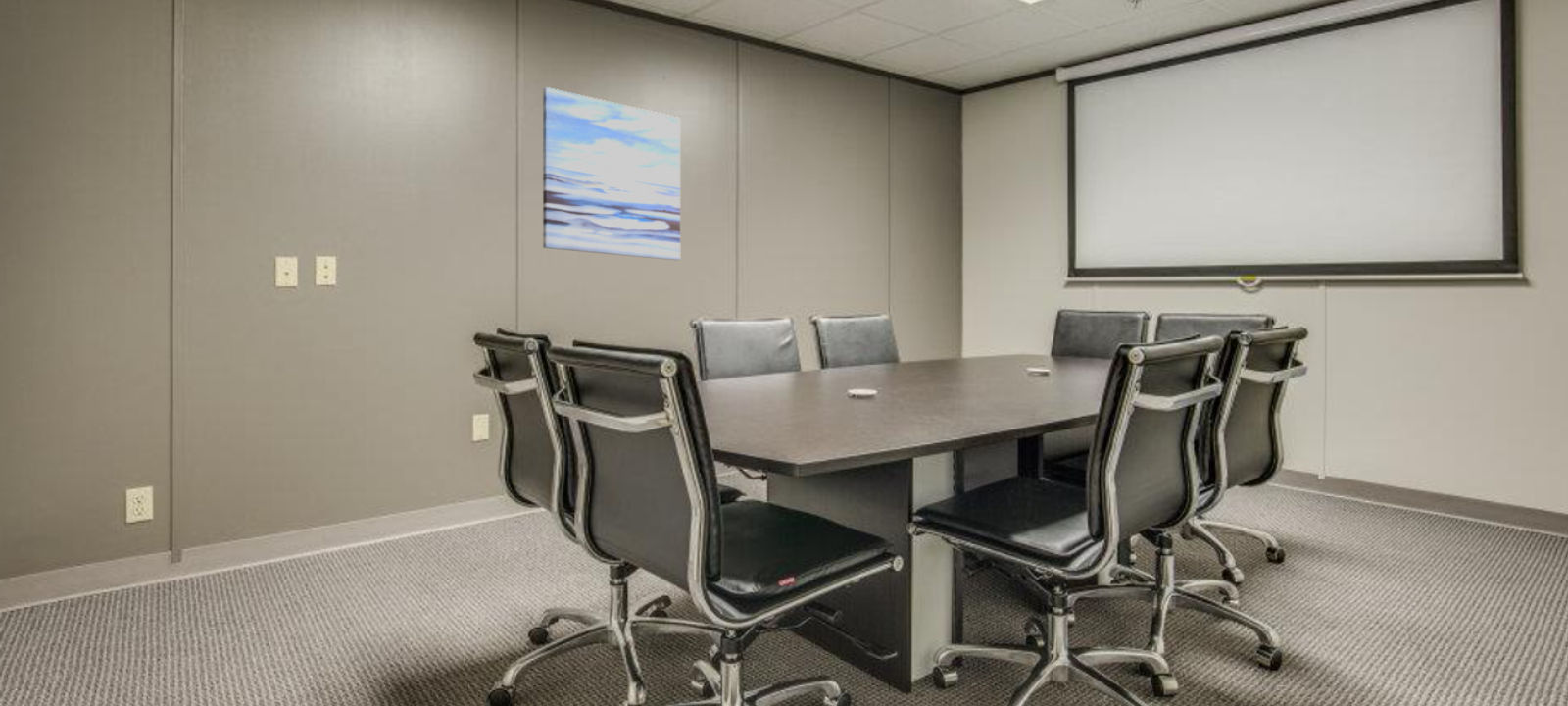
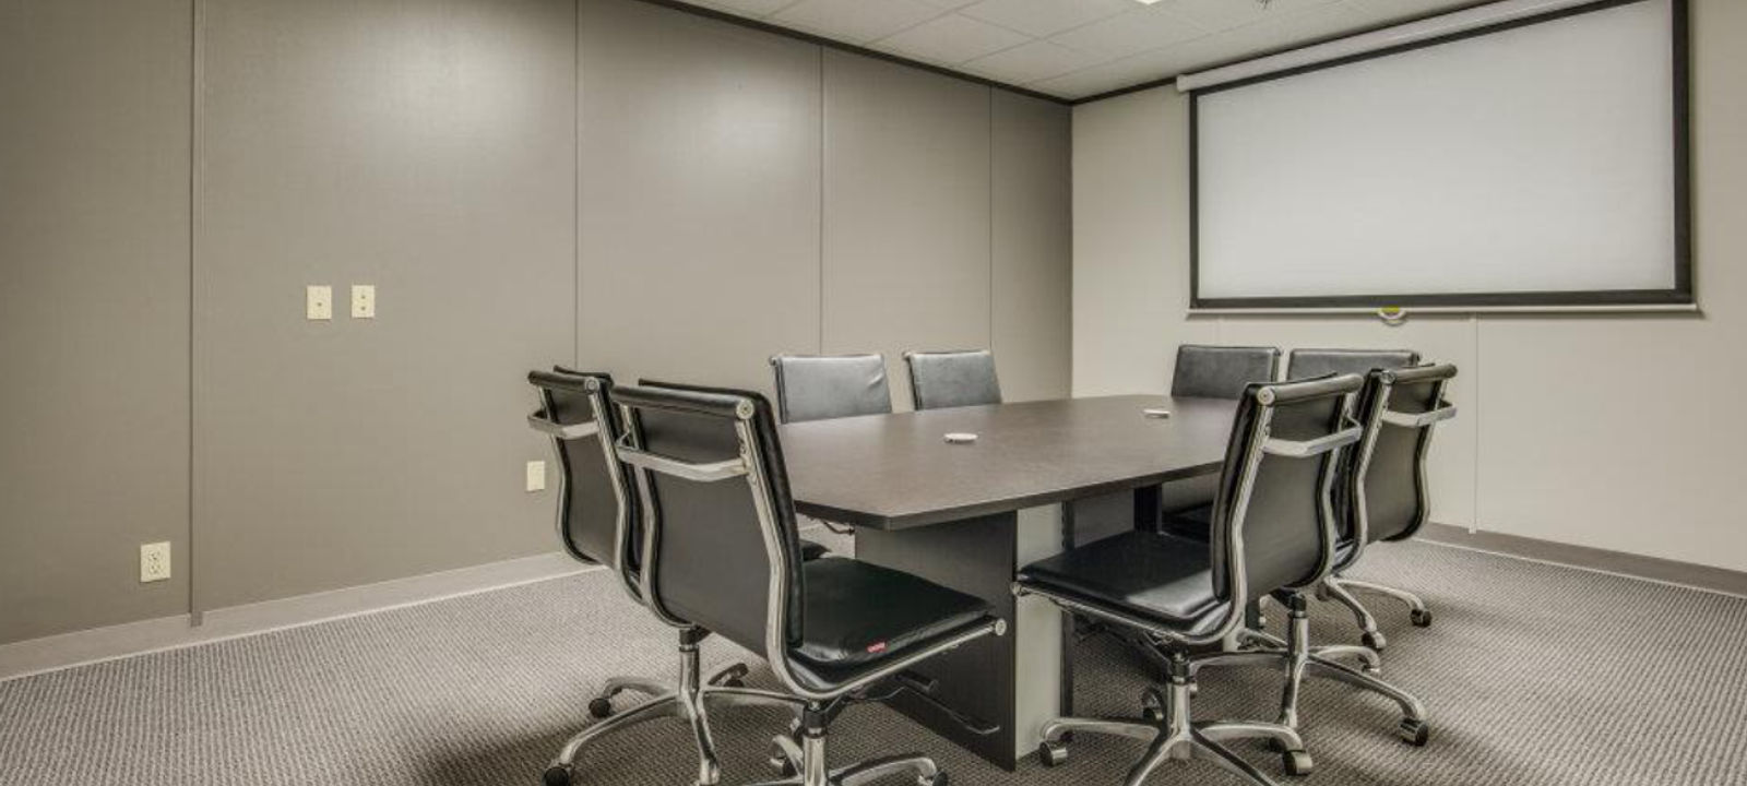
- wall art [542,86,681,261]
